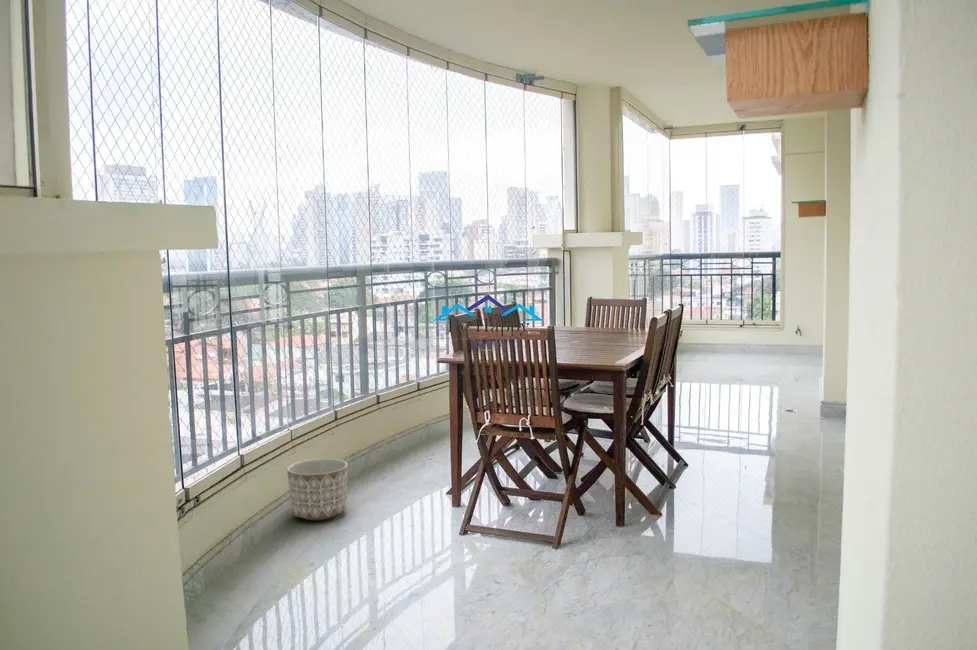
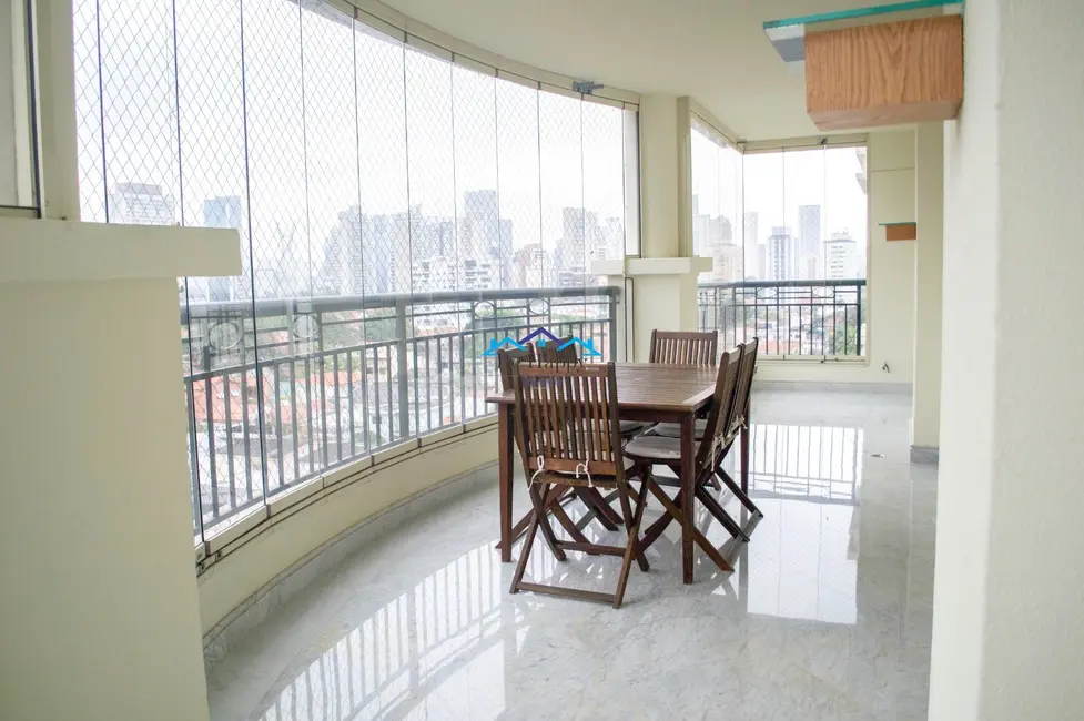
- planter [286,457,349,521]
